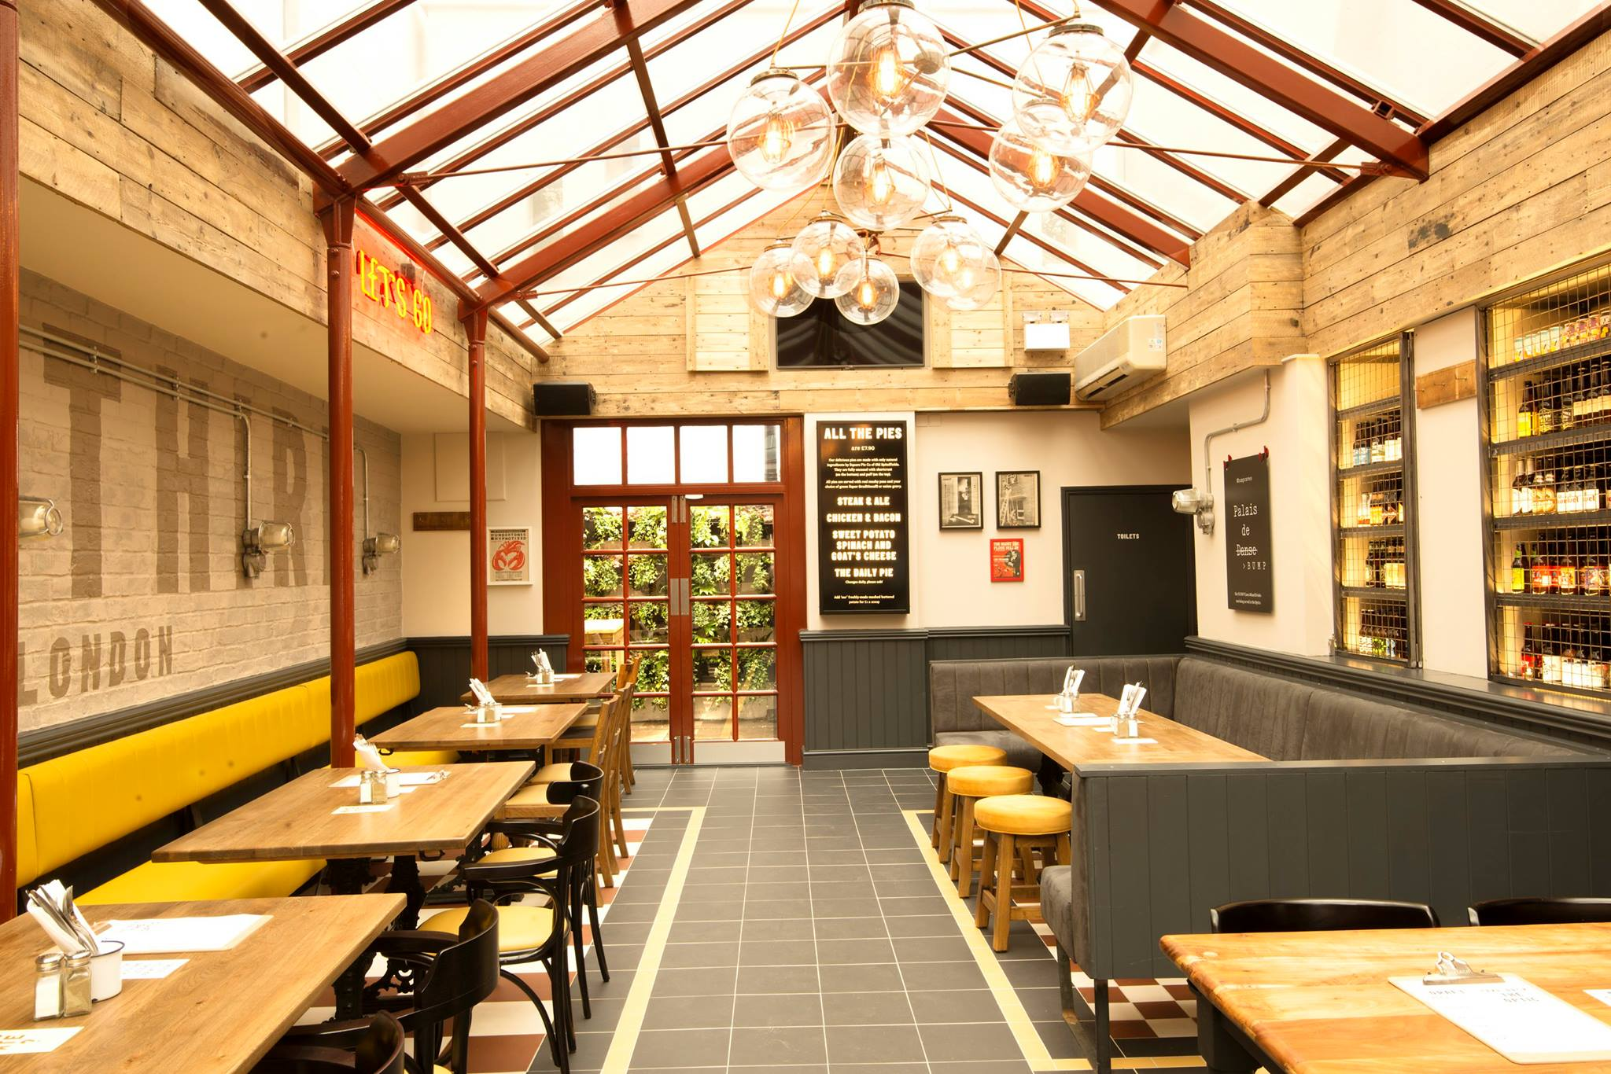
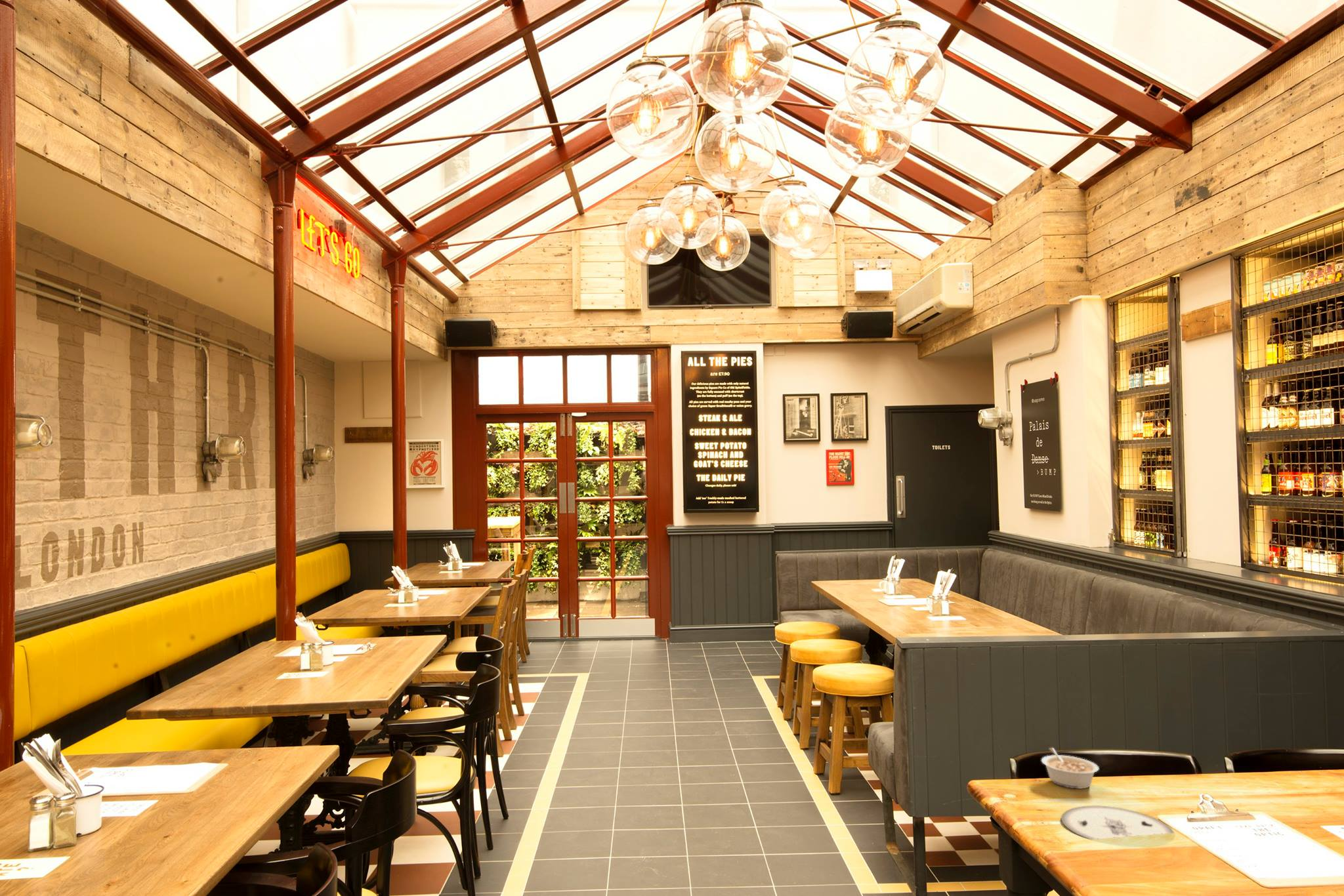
+ legume [1041,747,1099,789]
+ plate [1060,805,1175,840]
